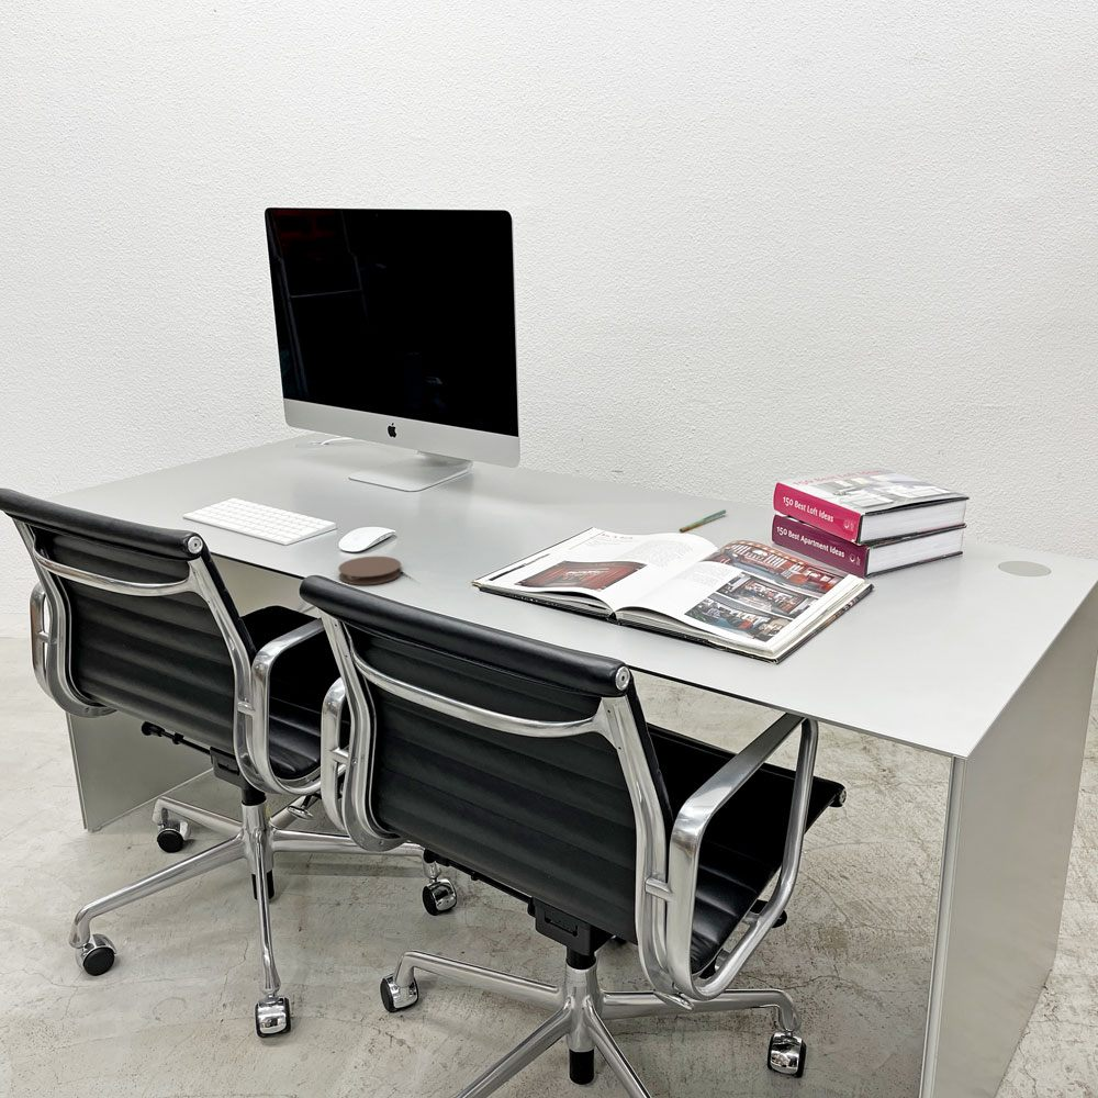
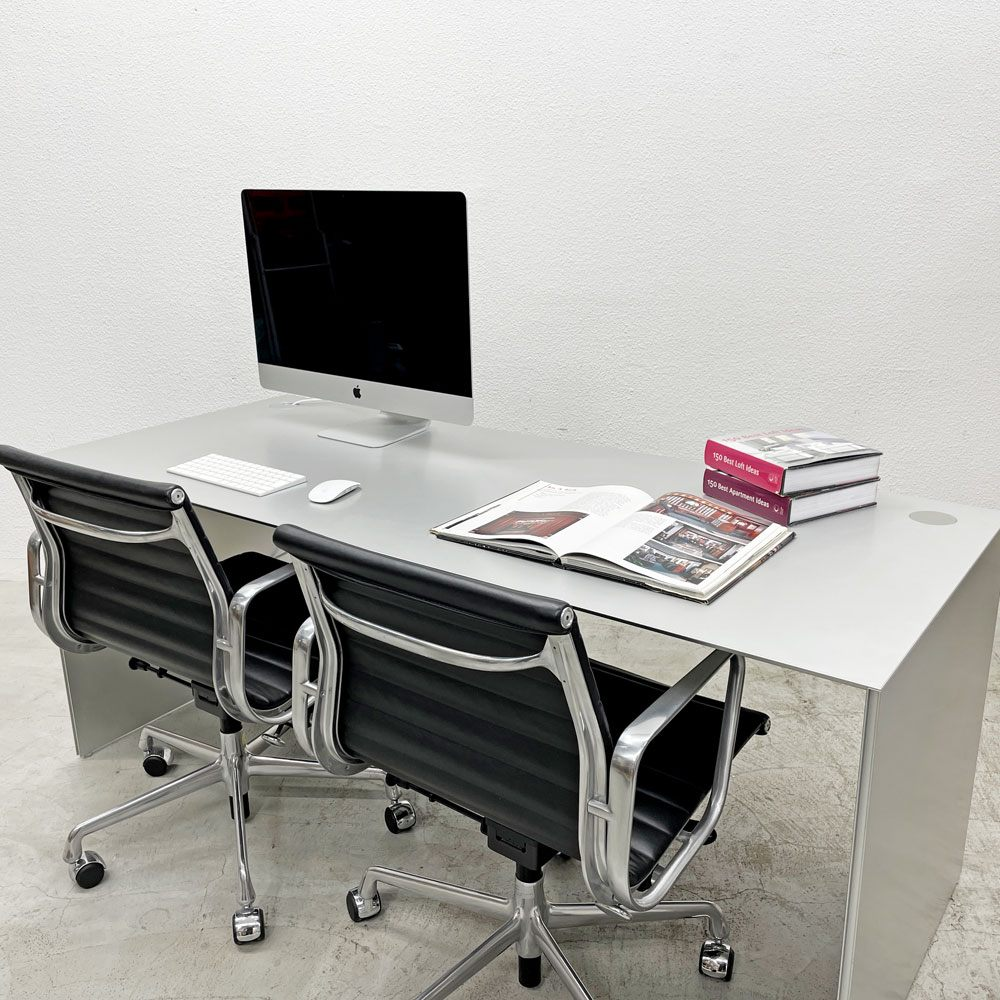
- pen [679,508,727,534]
- coaster [337,556,403,585]
